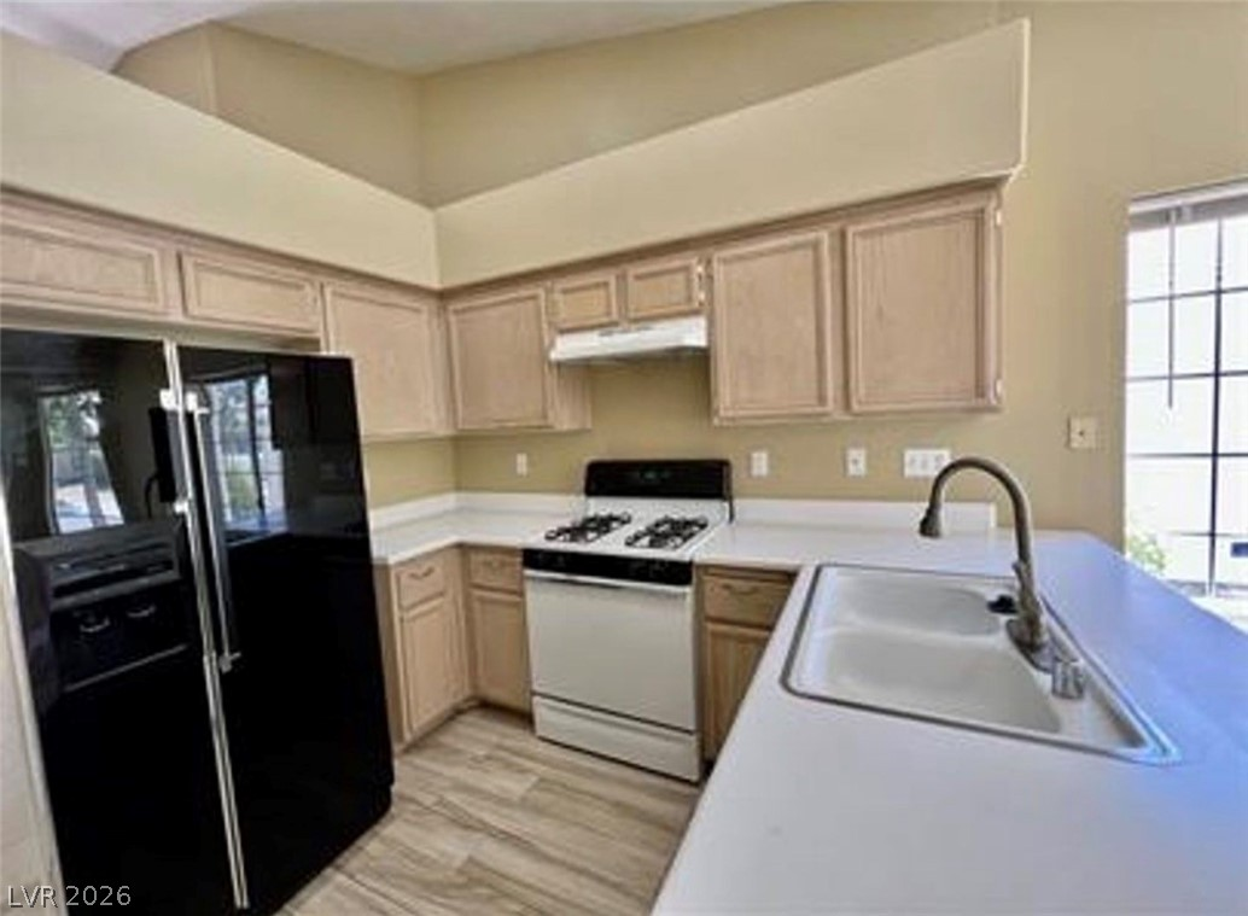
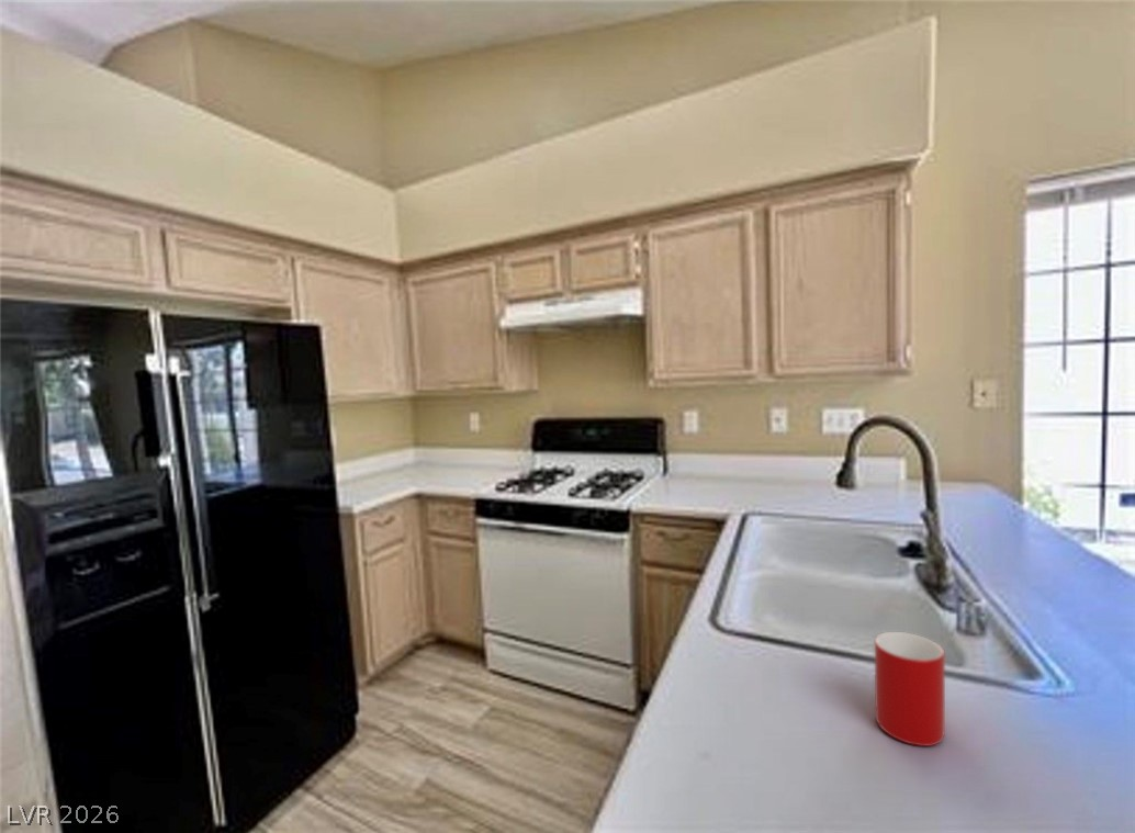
+ cup [874,631,946,747]
